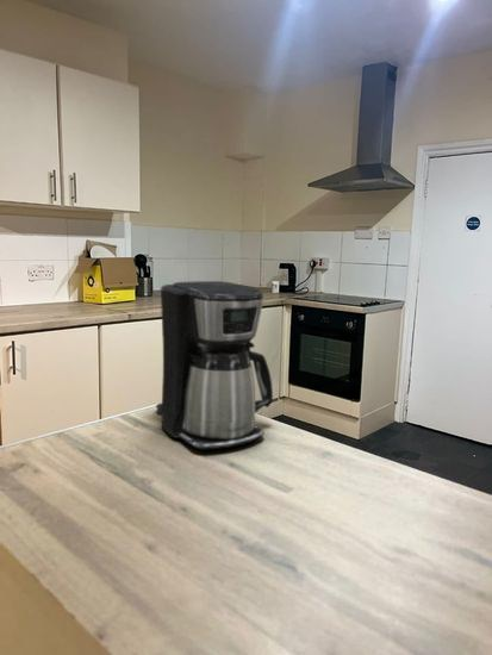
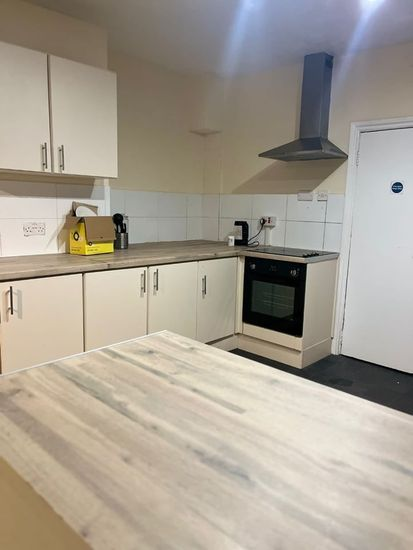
- coffee maker [155,280,274,450]
